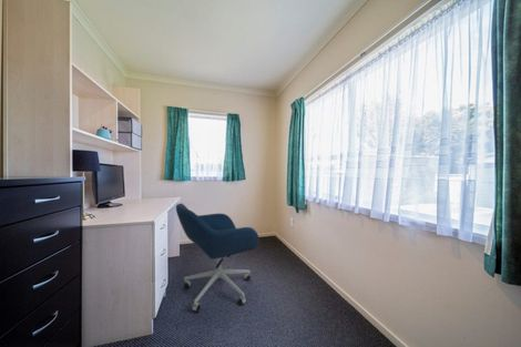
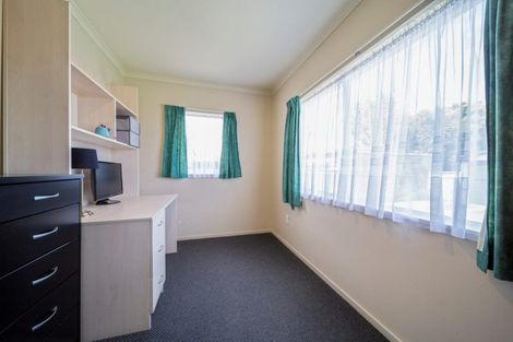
- office chair [175,202,260,313]
